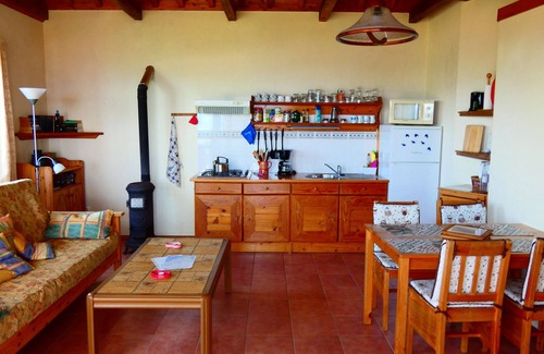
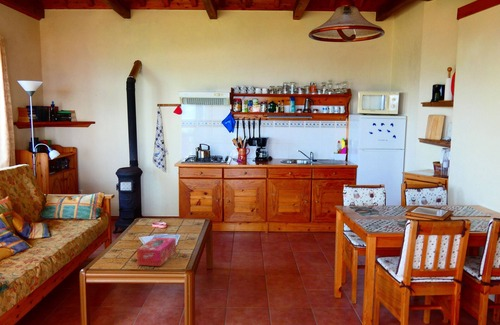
+ tissue box [136,236,177,267]
